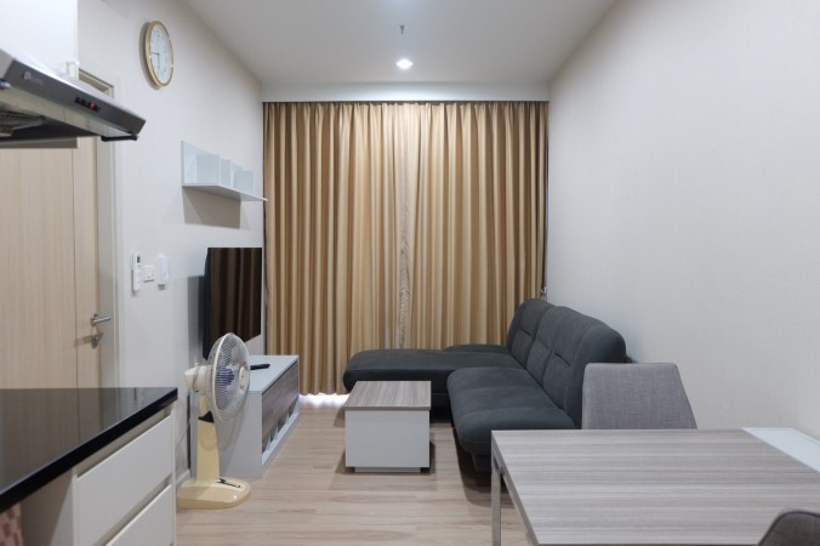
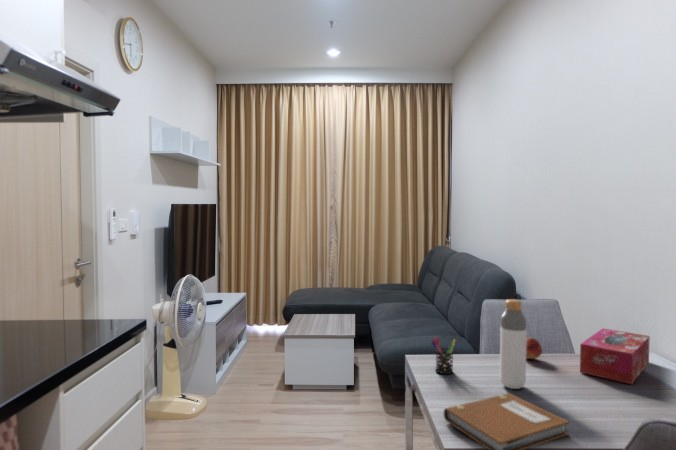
+ pen holder [430,336,457,375]
+ tissue box [579,327,651,385]
+ notebook [443,392,570,450]
+ fruit [526,337,543,360]
+ bottle [499,298,528,390]
